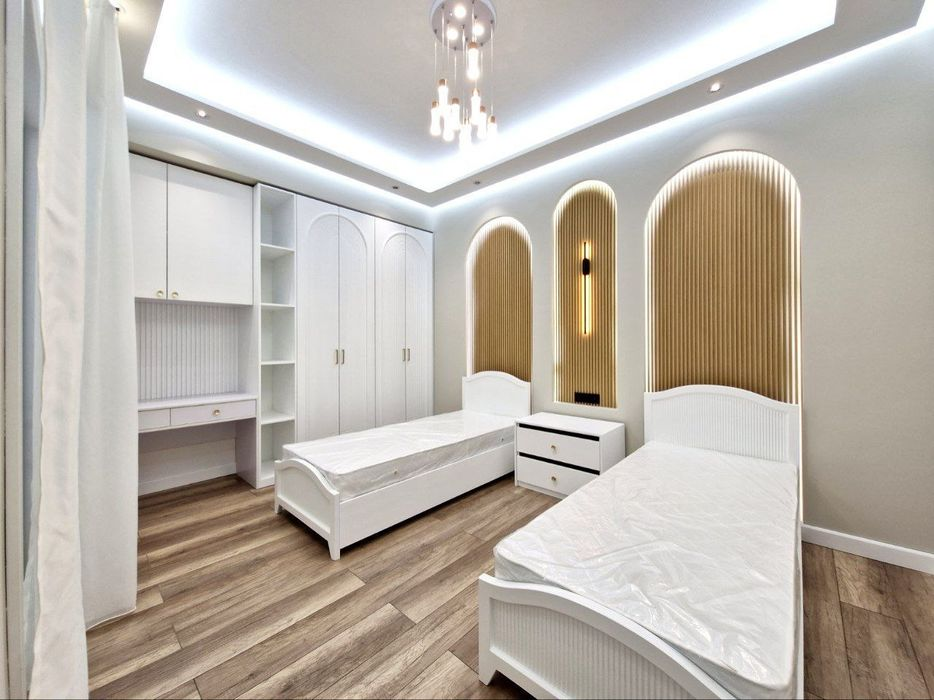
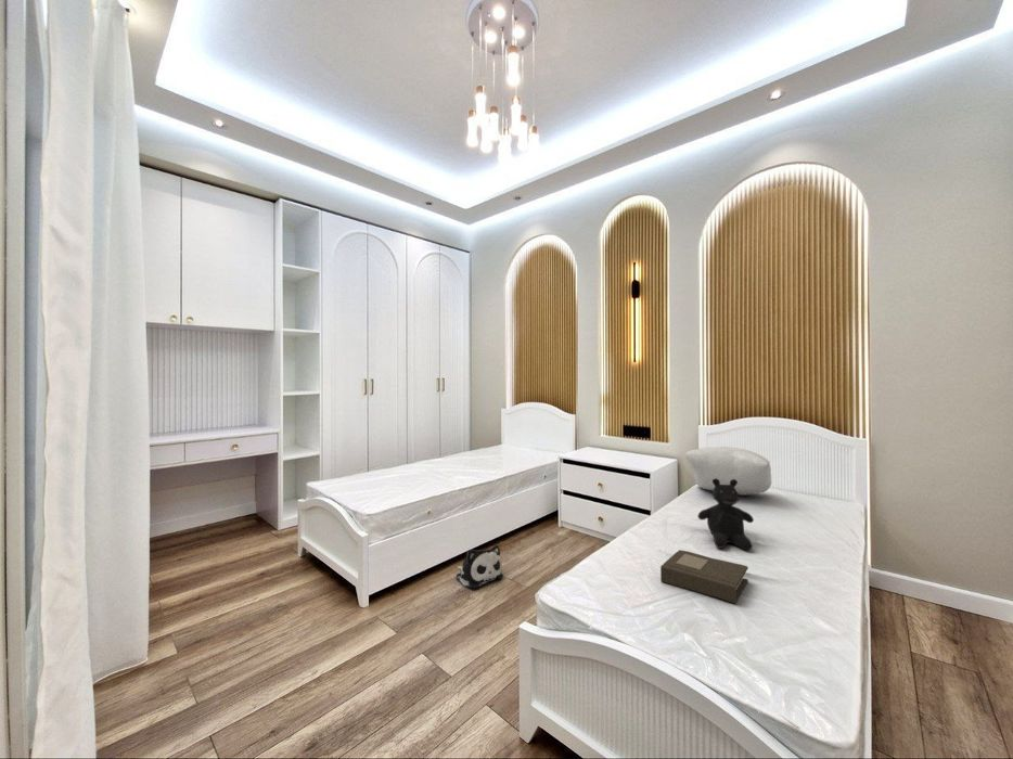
+ teddy bear [697,478,755,552]
+ plush toy [456,544,504,590]
+ pillow [684,446,772,497]
+ book [659,549,749,605]
